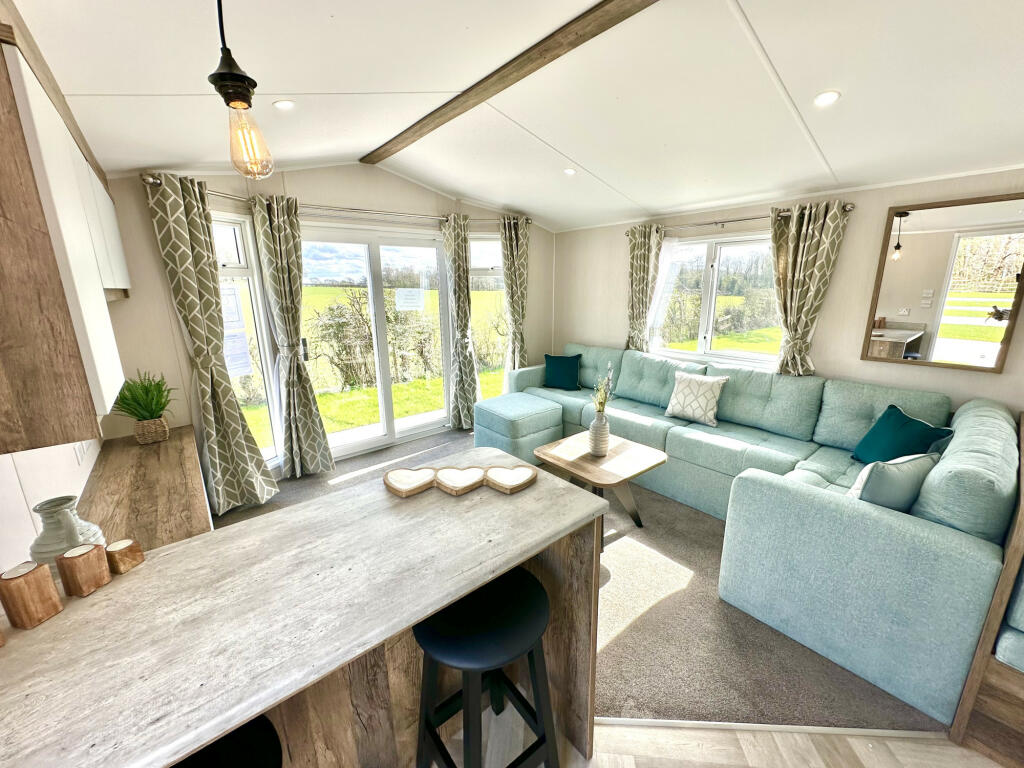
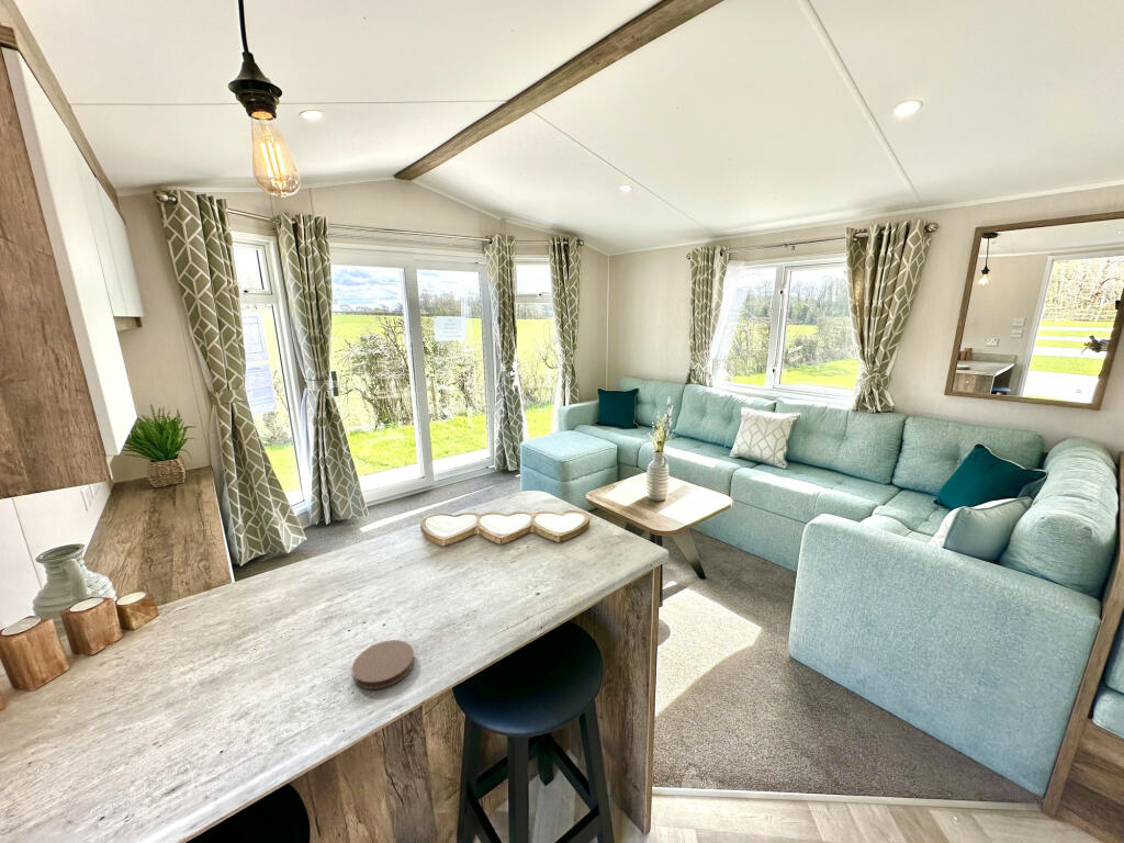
+ coaster [351,639,415,690]
